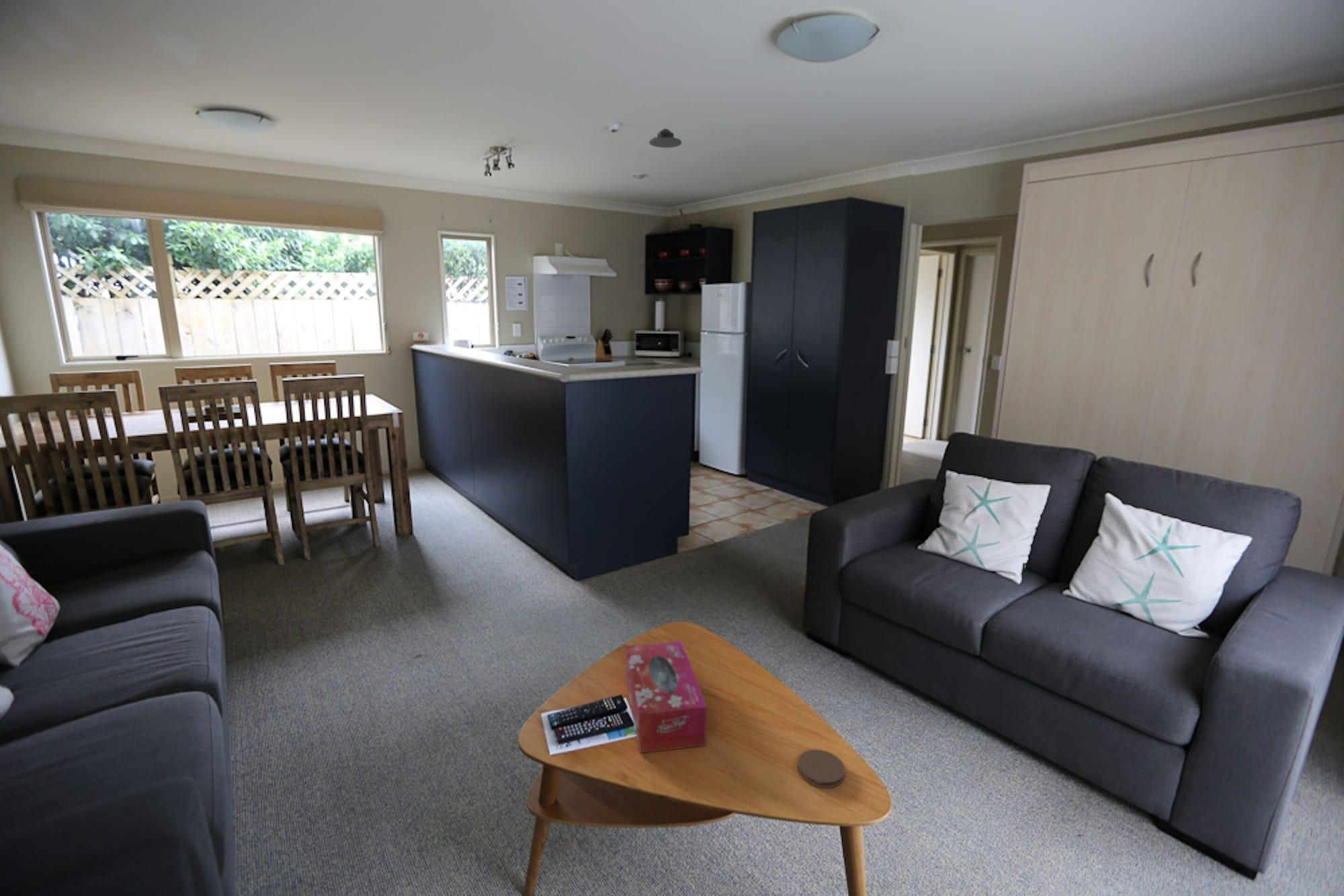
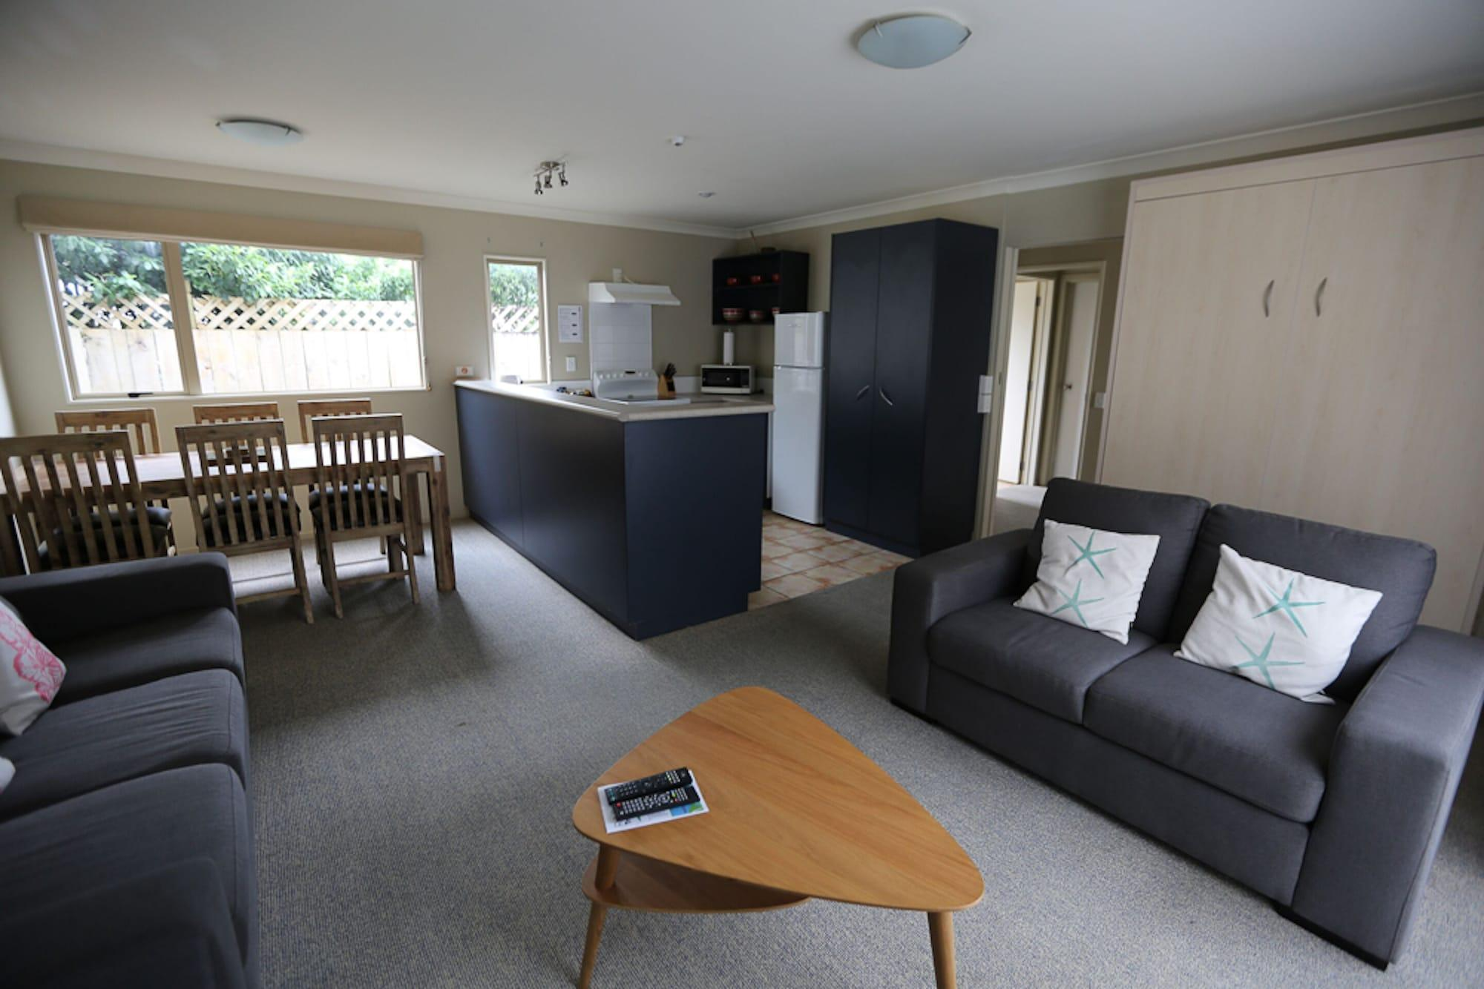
- tissue box [625,640,708,754]
- coaster [797,749,846,789]
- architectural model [648,128,682,148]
